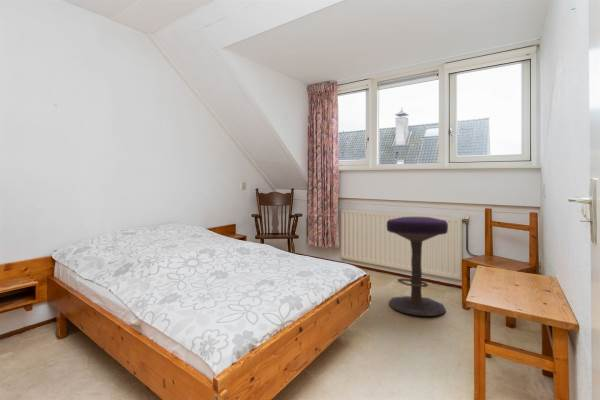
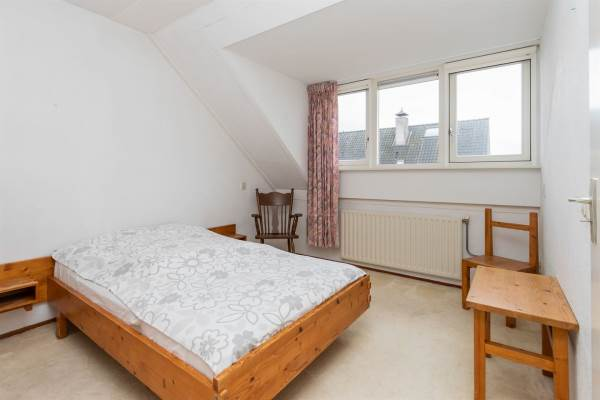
- stool [386,216,449,317]
